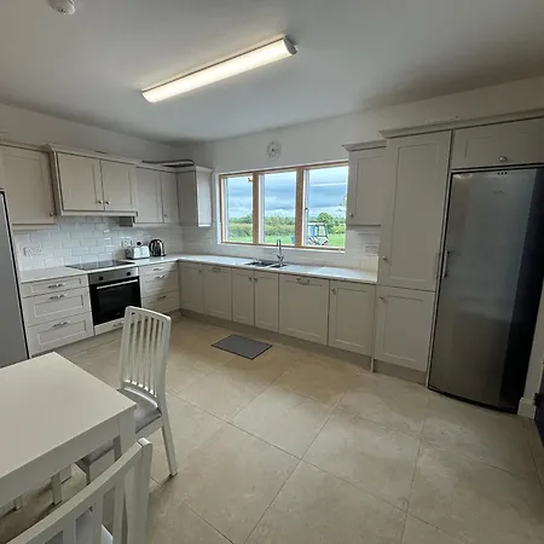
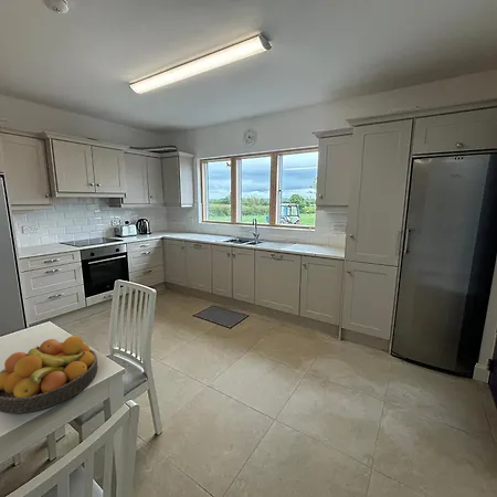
+ fruit bowl [0,335,99,414]
